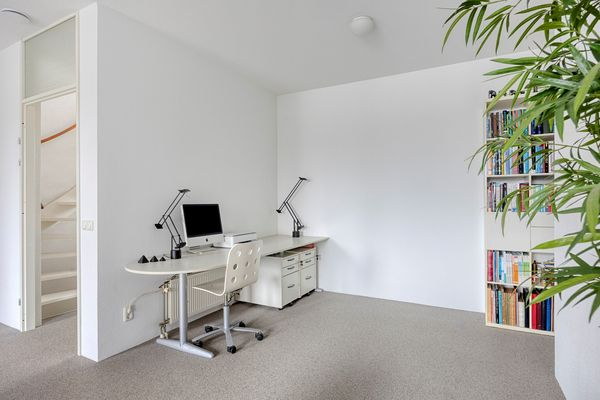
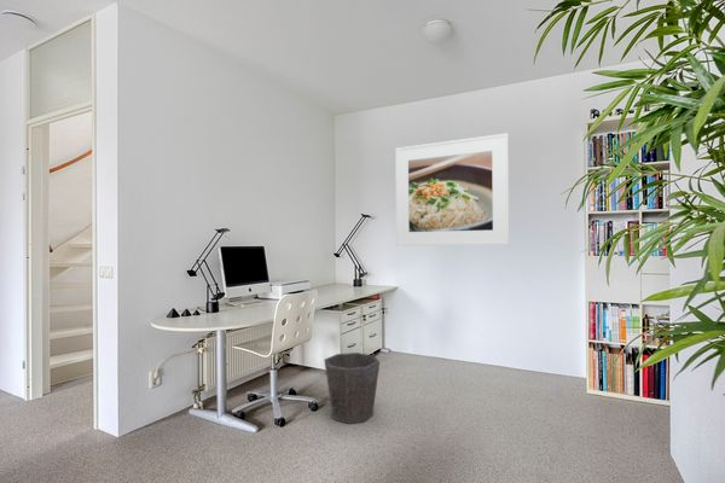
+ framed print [394,132,510,246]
+ waste bin [323,351,381,425]
